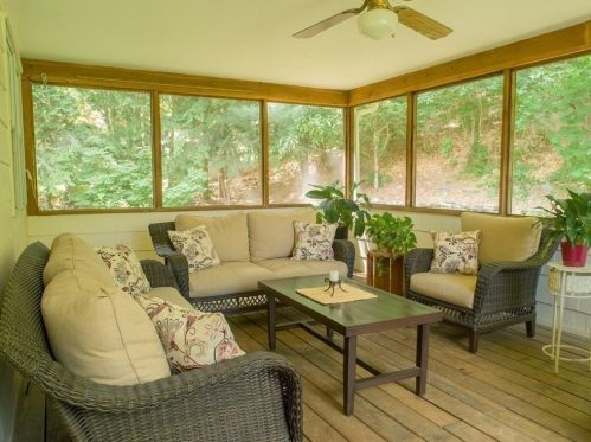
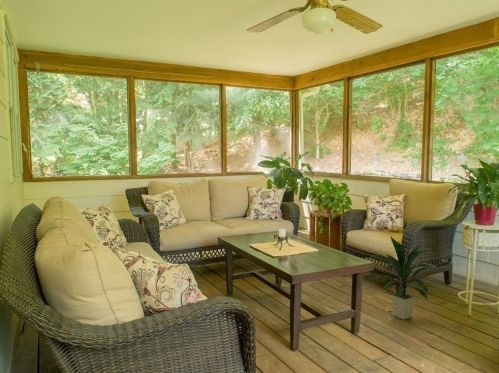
+ indoor plant [372,235,436,320]
